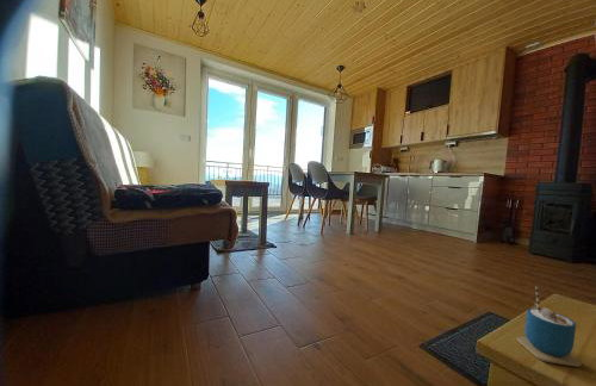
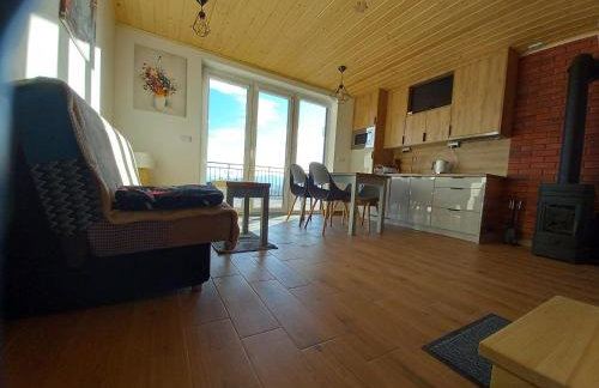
- cup [516,286,582,368]
